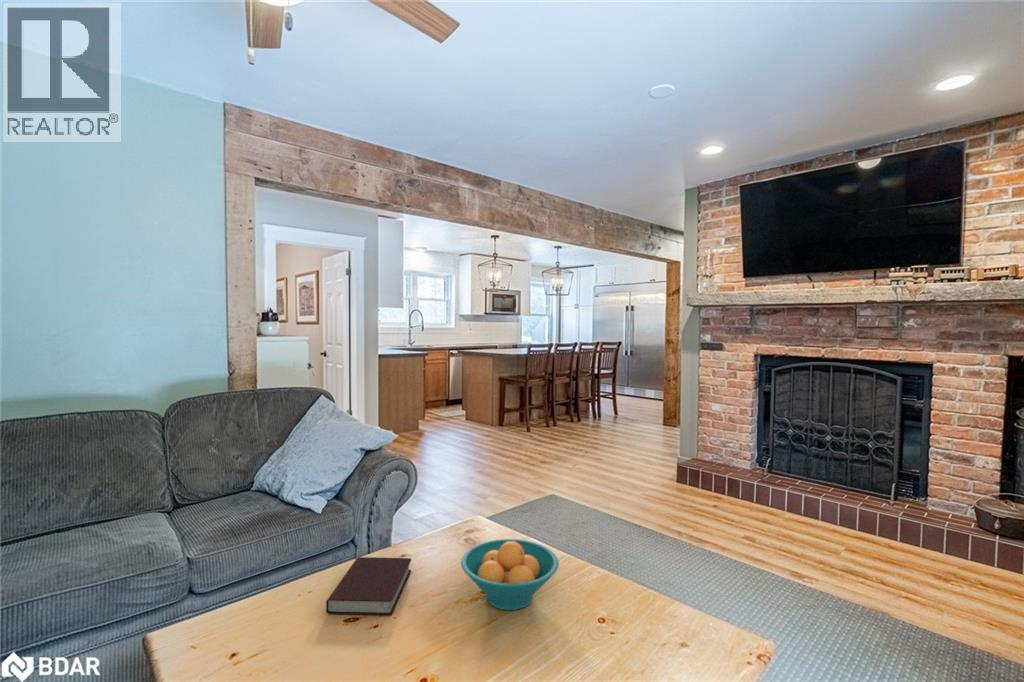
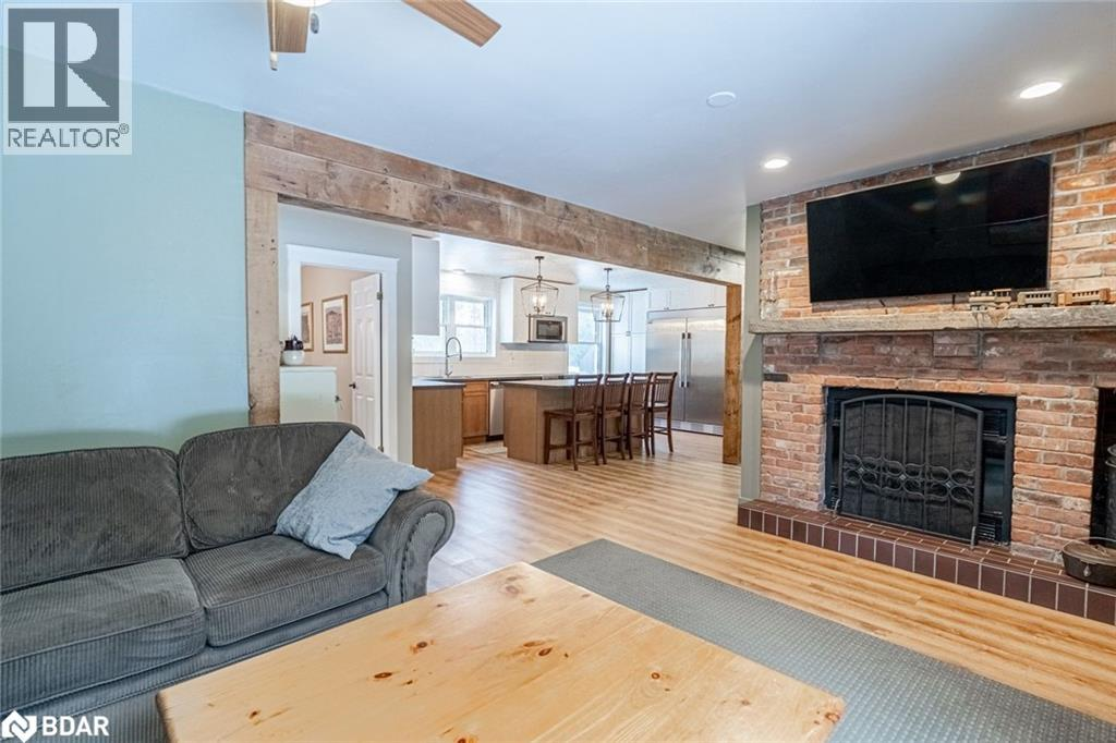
- book [325,556,412,616]
- fruit bowl [460,538,560,611]
